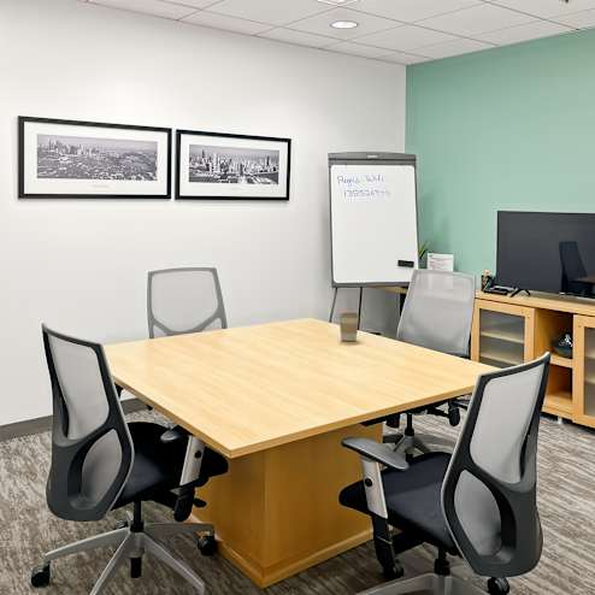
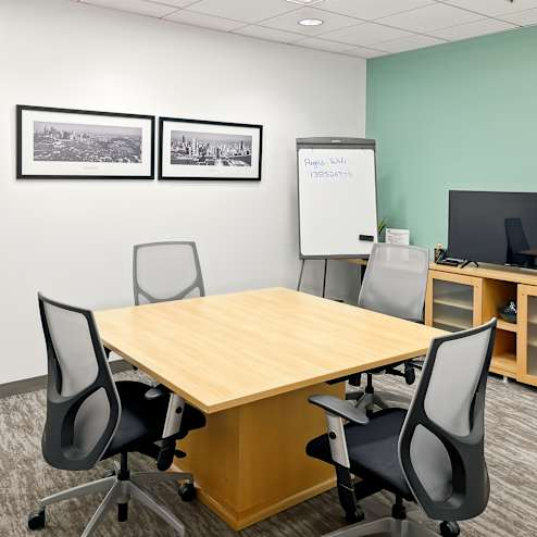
- coffee cup [338,312,360,342]
